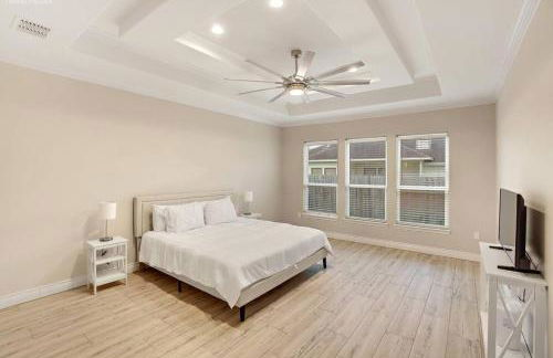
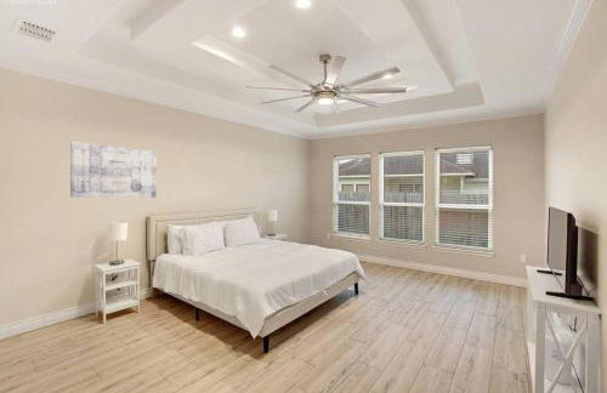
+ wall art [69,141,158,199]
